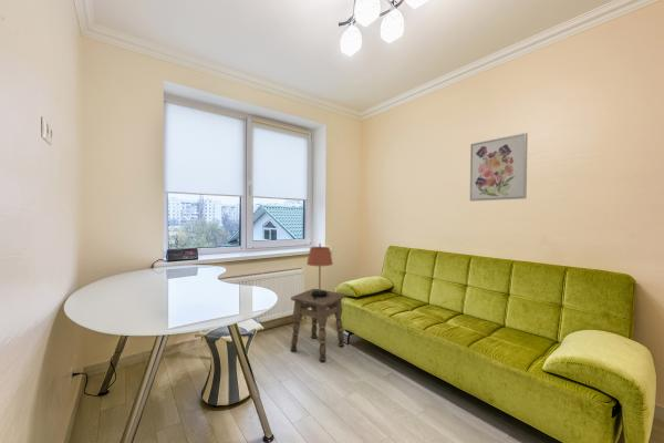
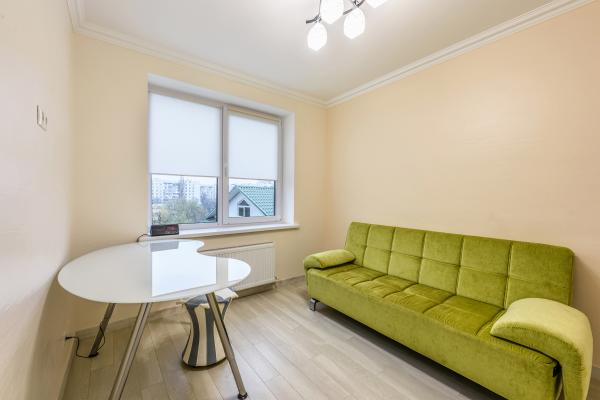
- side table [290,288,346,363]
- wall art [469,132,529,203]
- table lamp [305,243,334,300]
